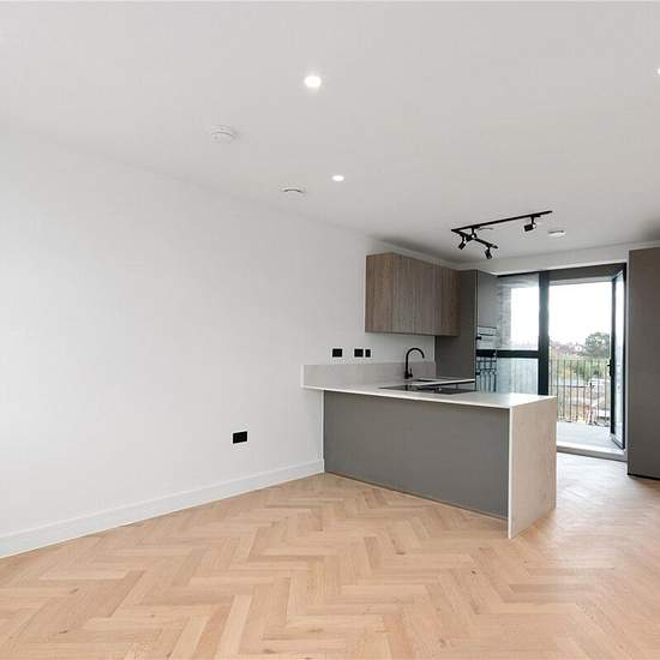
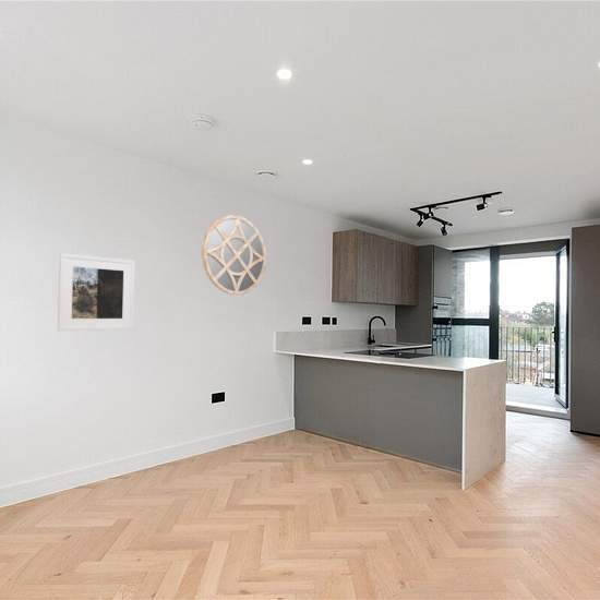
+ home mirror [201,214,267,296]
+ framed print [57,252,135,332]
